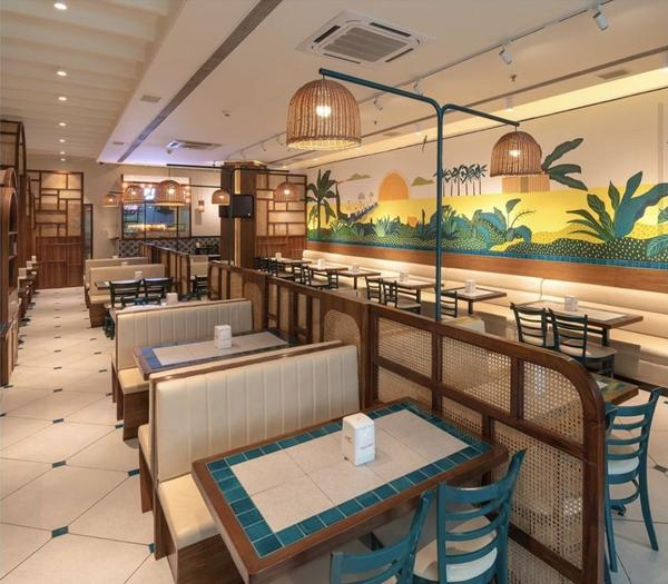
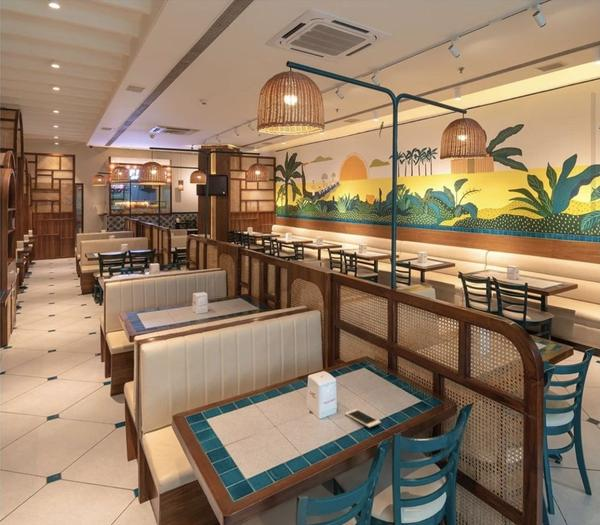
+ cell phone [344,408,382,429]
